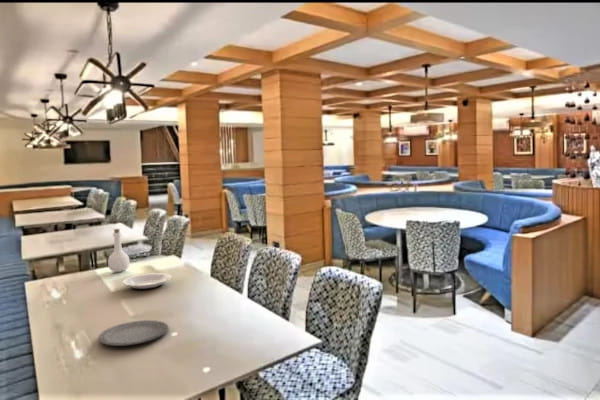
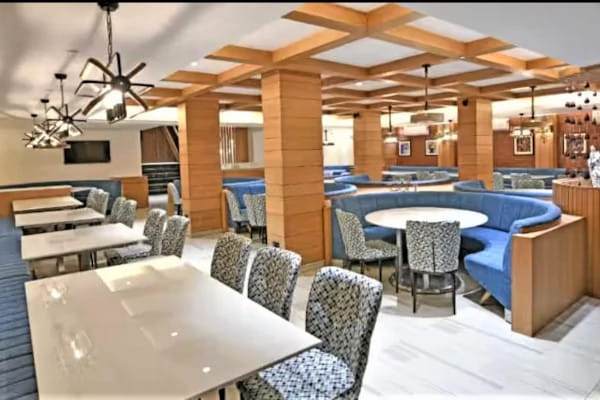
- plate [121,272,172,291]
- bottle [107,228,131,273]
- plate [98,319,169,347]
